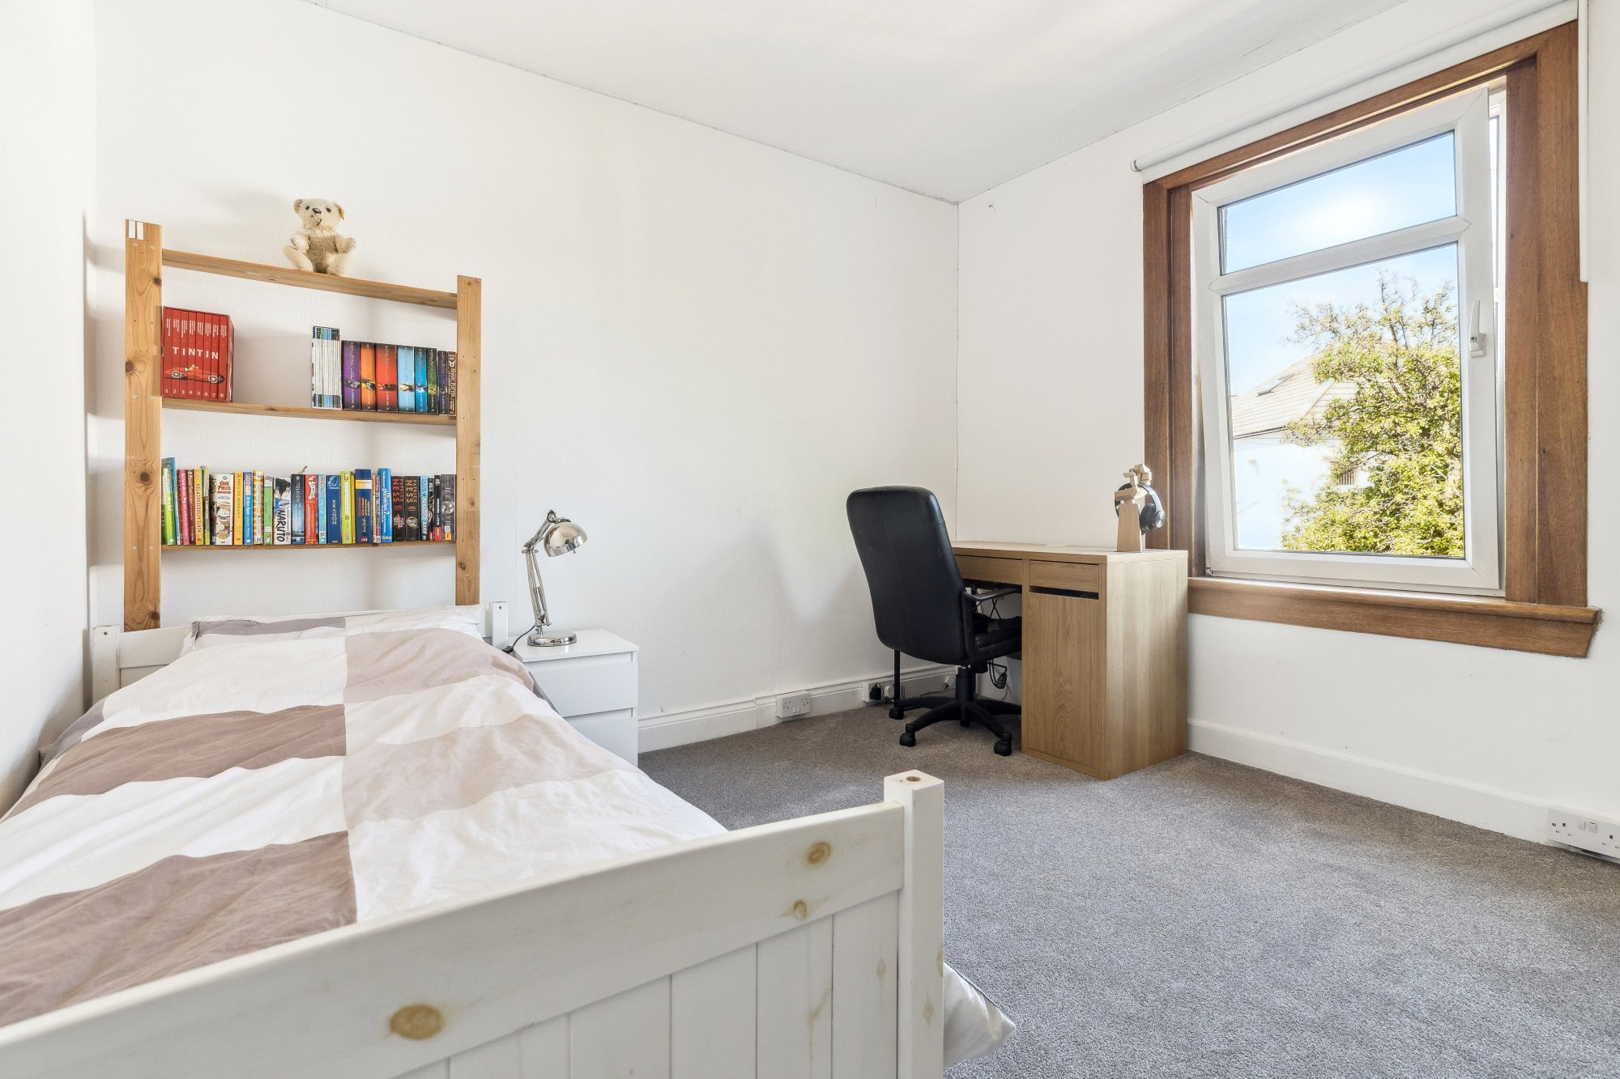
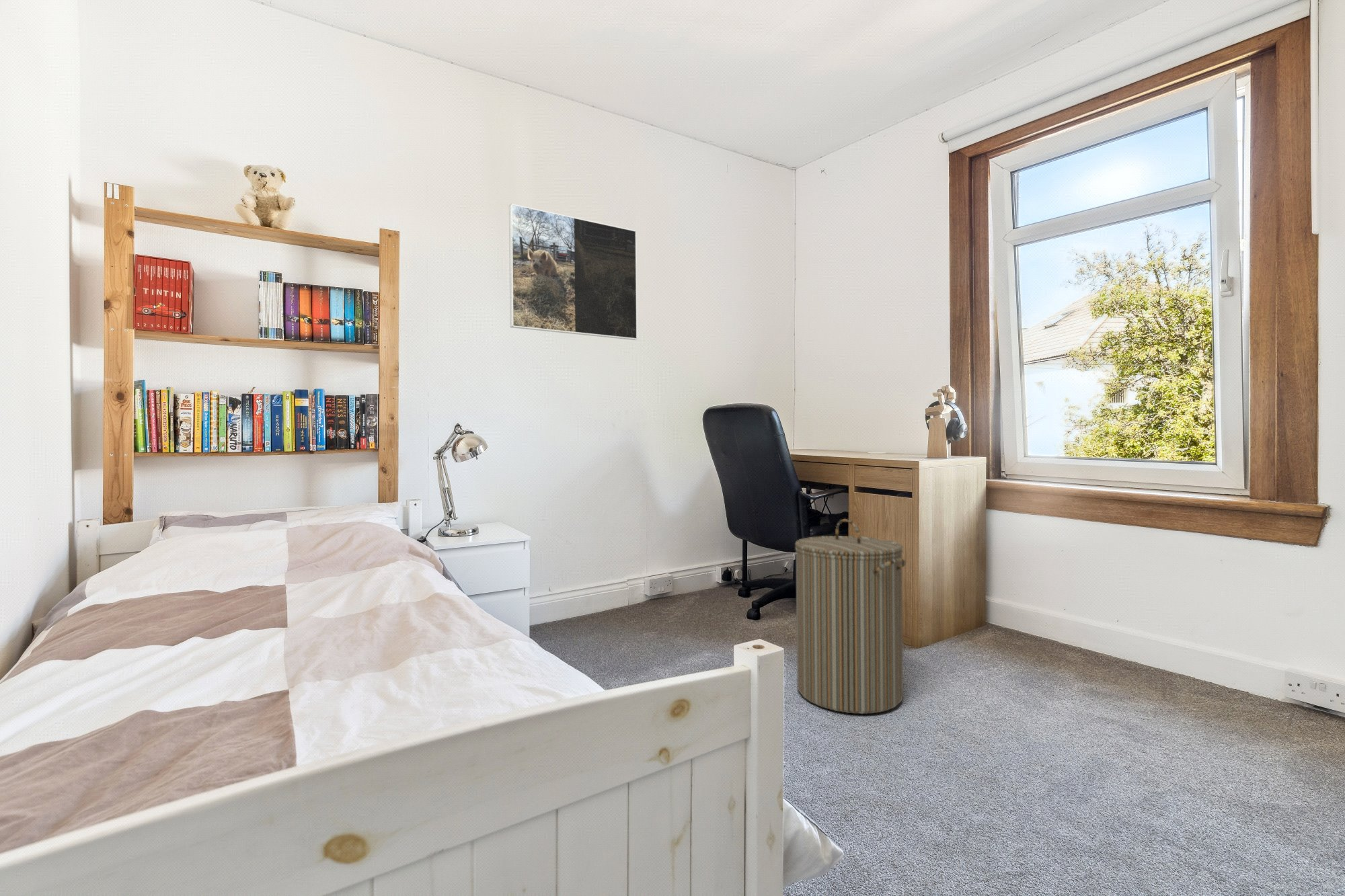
+ laundry hamper [794,518,906,715]
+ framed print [508,203,638,341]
